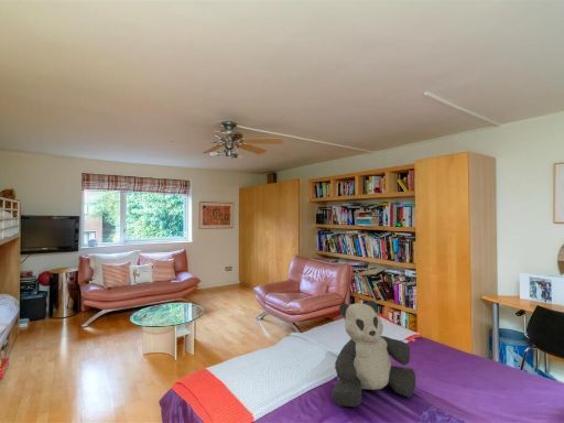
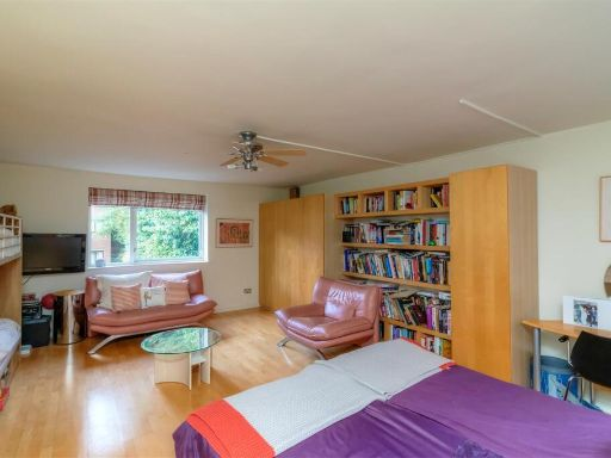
- teddy bear [330,300,416,408]
